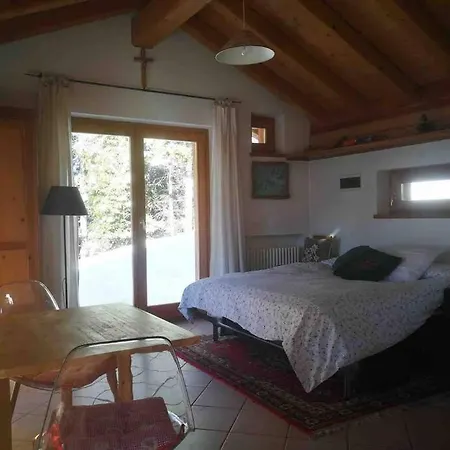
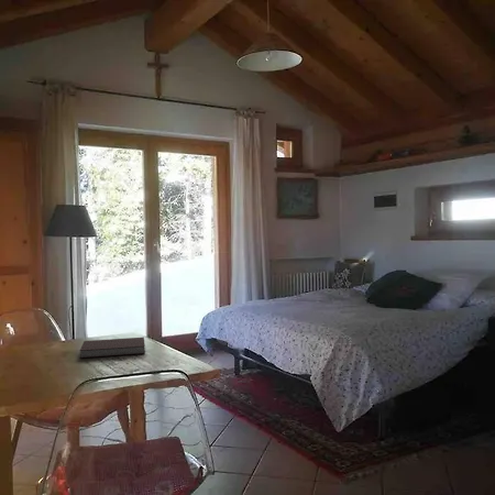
+ notebook [79,337,146,360]
